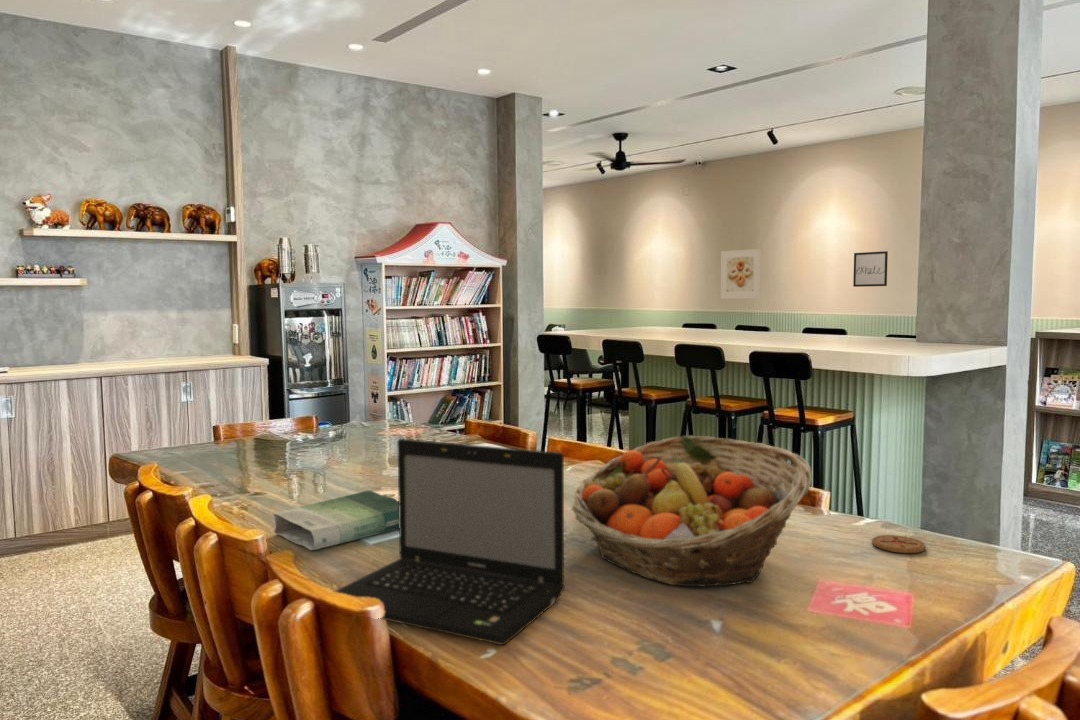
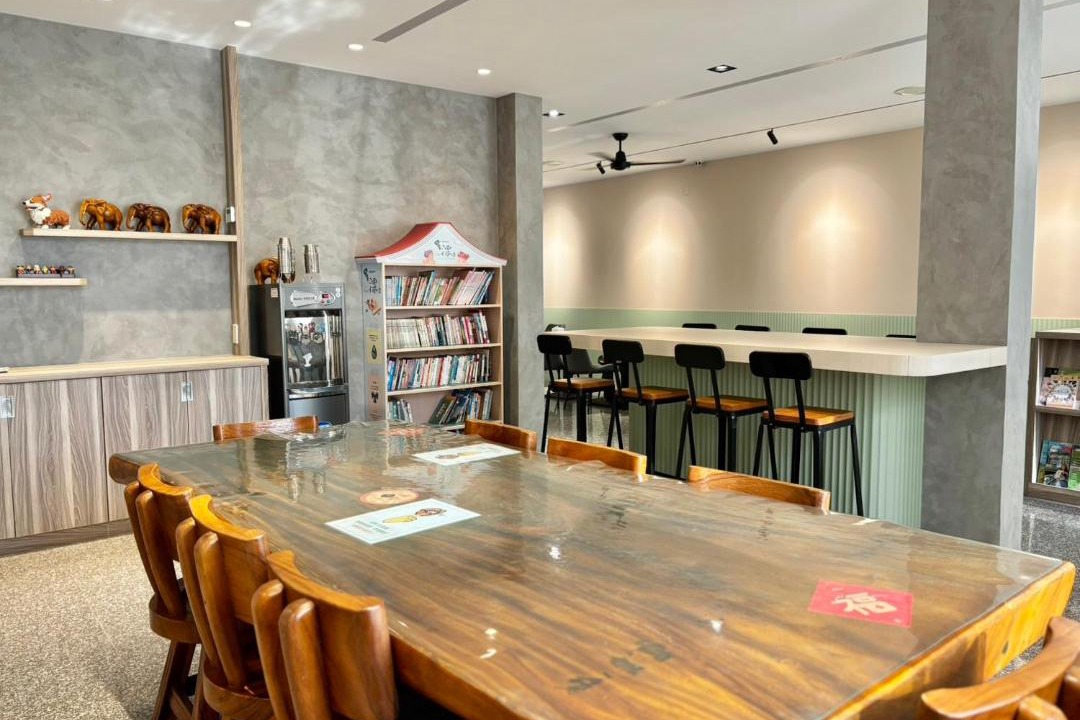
- laptop [333,438,566,646]
- fruit basket [571,435,813,588]
- wall art [852,250,889,288]
- book [272,490,399,551]
- coaster [871,534,927,554]
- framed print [719,248,762,300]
